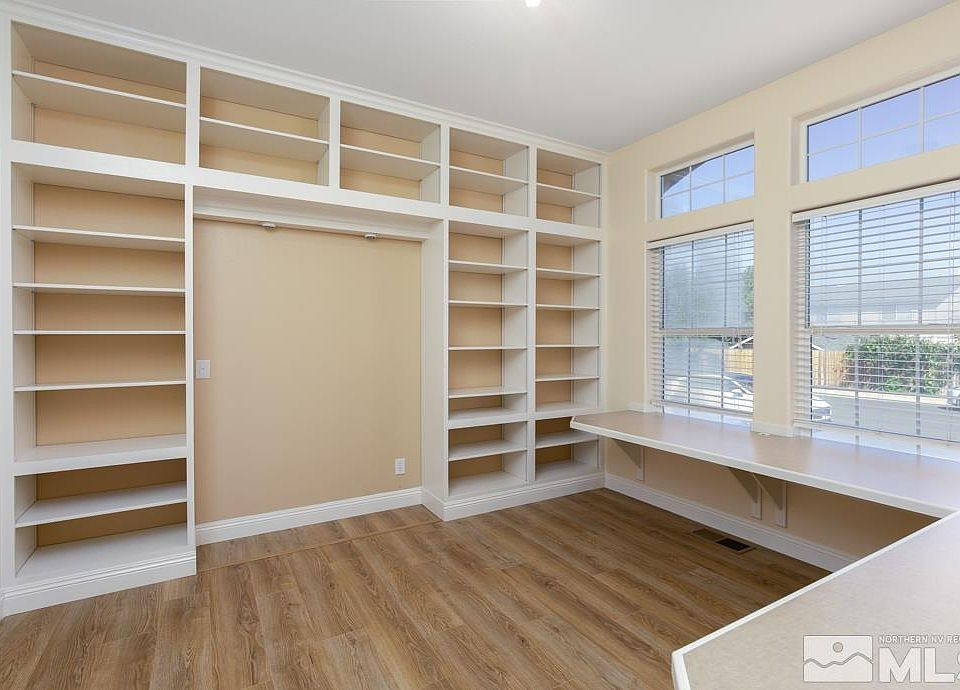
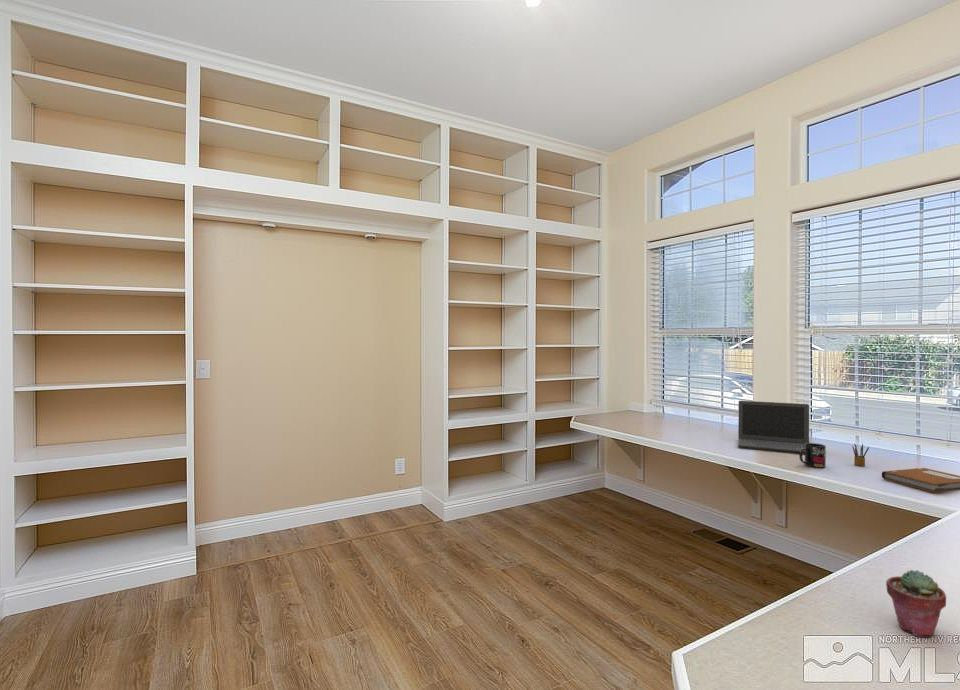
+ laptop computer [737,400,810,454]
+ potted succulent [885,569,947,638]
+ notebook [881,467,960,494]
+ pencil box [851,442,870,467]
+ mug [798,442,827,469]
